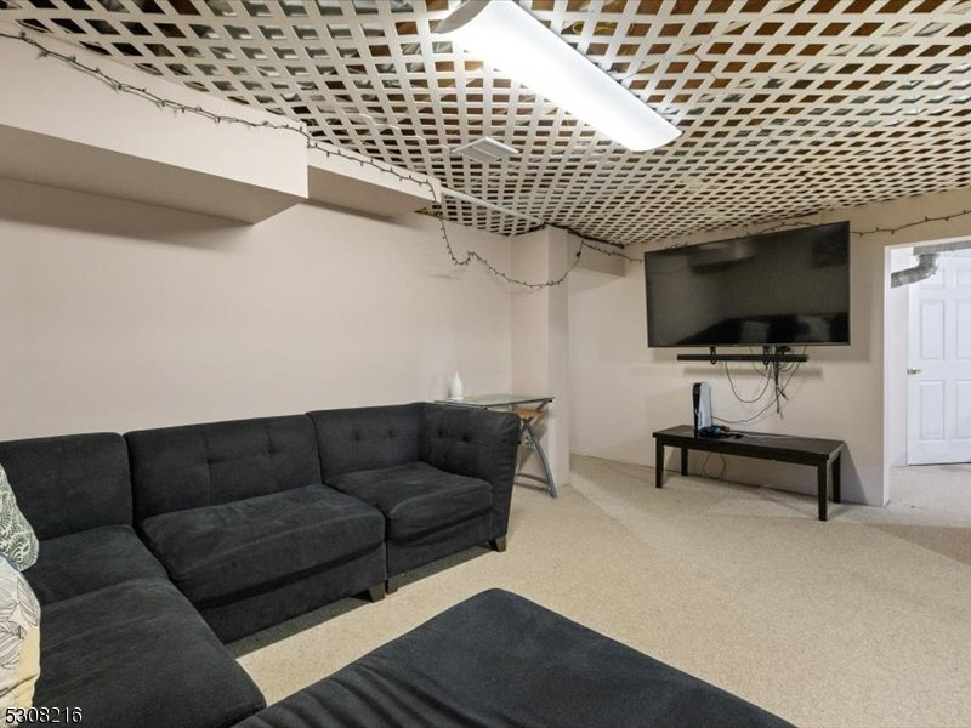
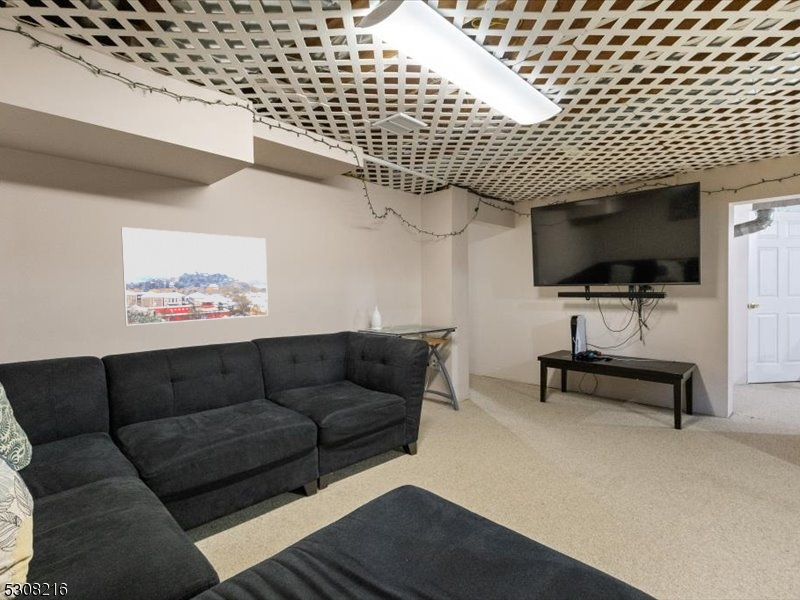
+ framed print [120,226,269,326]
